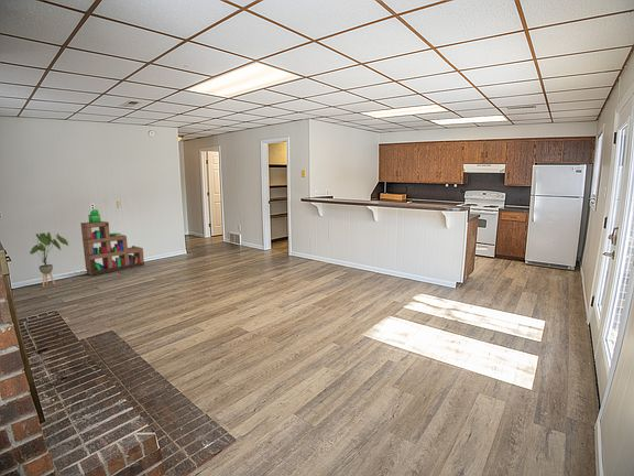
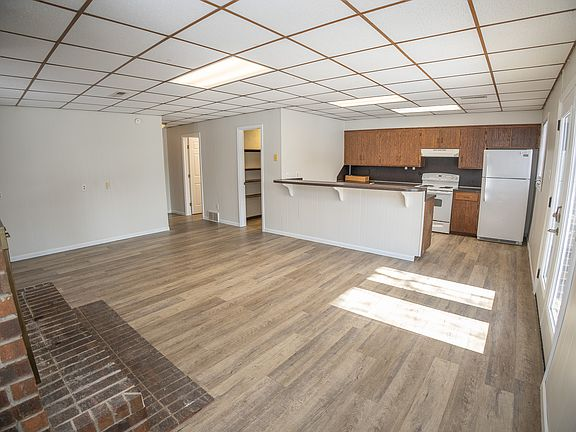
- house plant [29,231,69,288]
- bookshelf [79,208,145,277]
